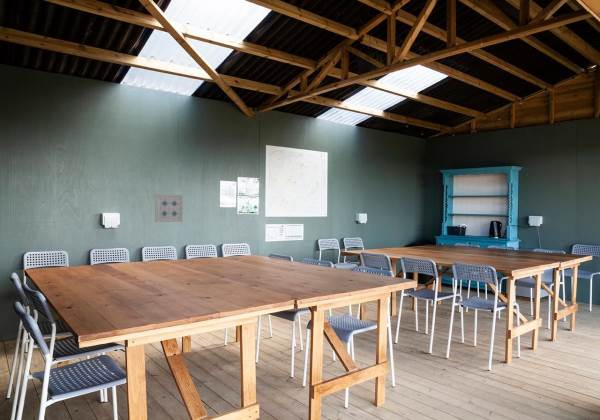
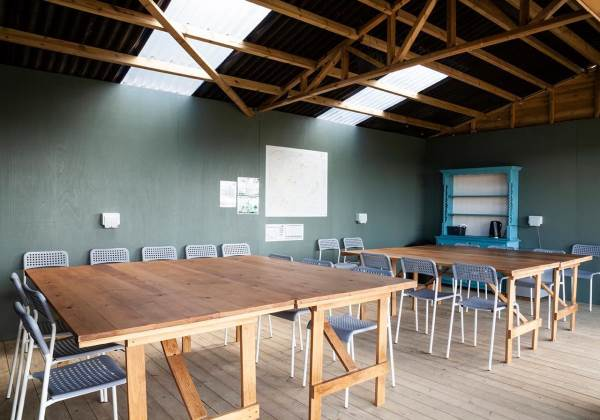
- wall art [154,193,184,223]
